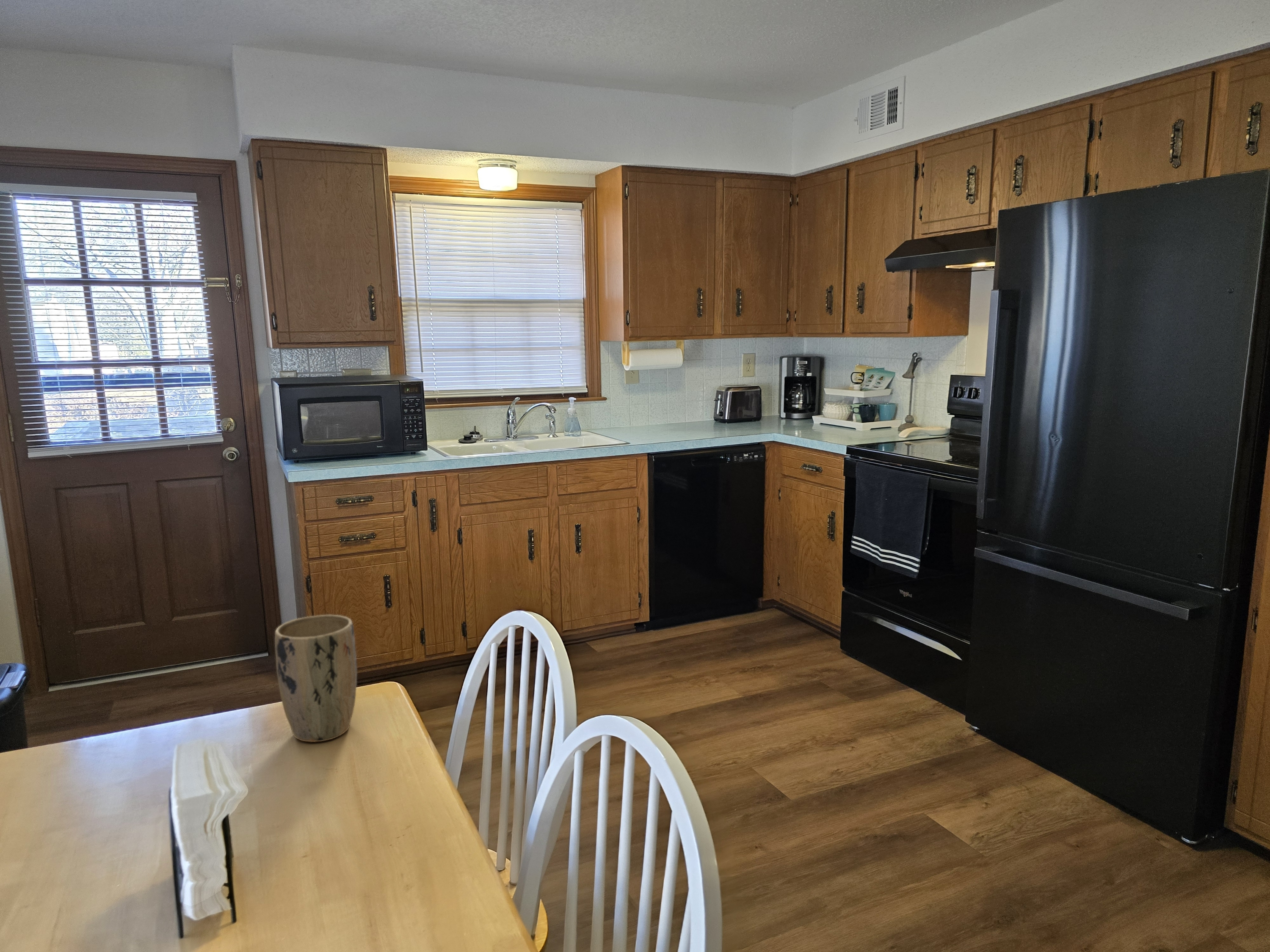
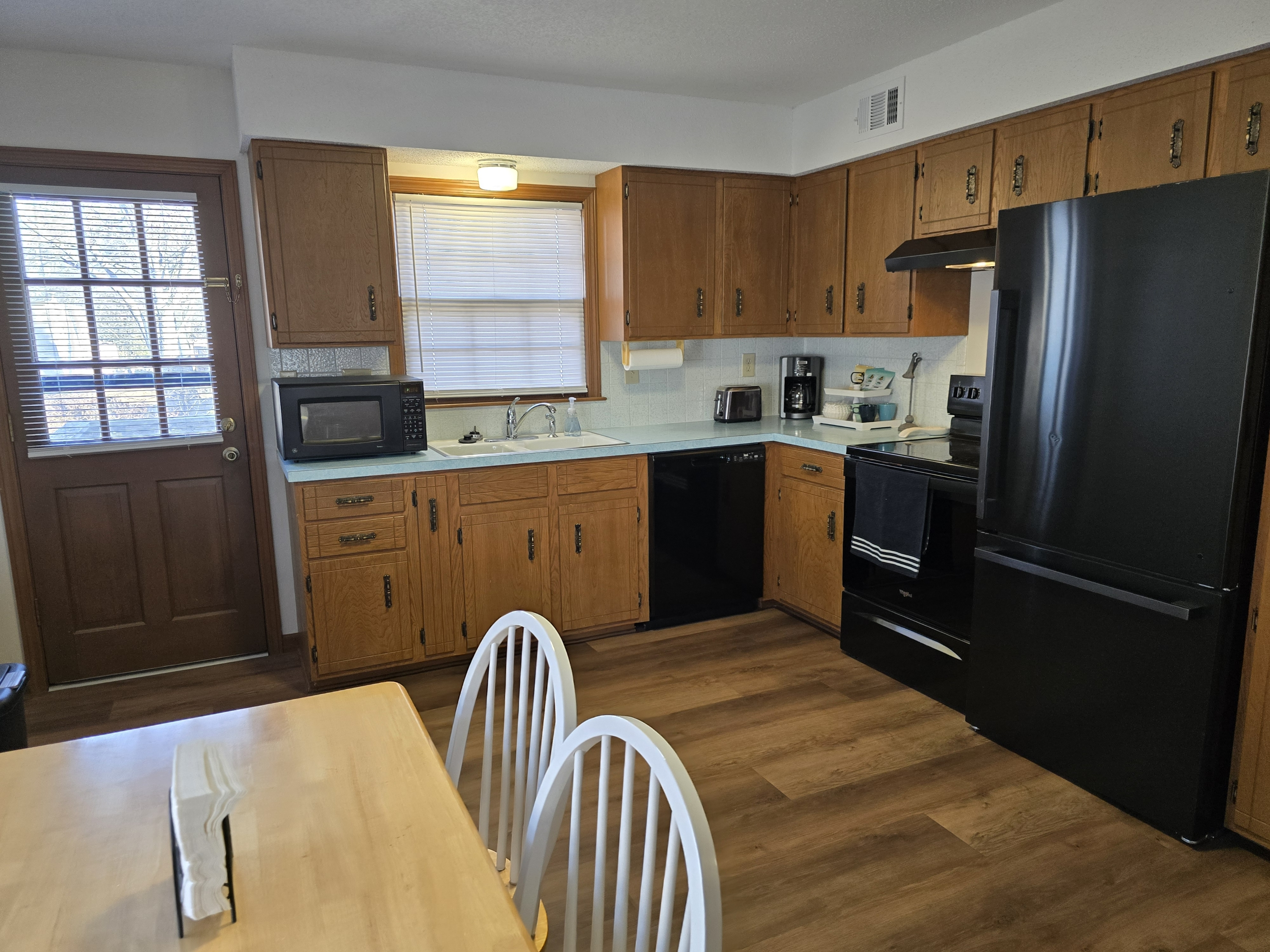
- plant pot [274,614,357,743]
